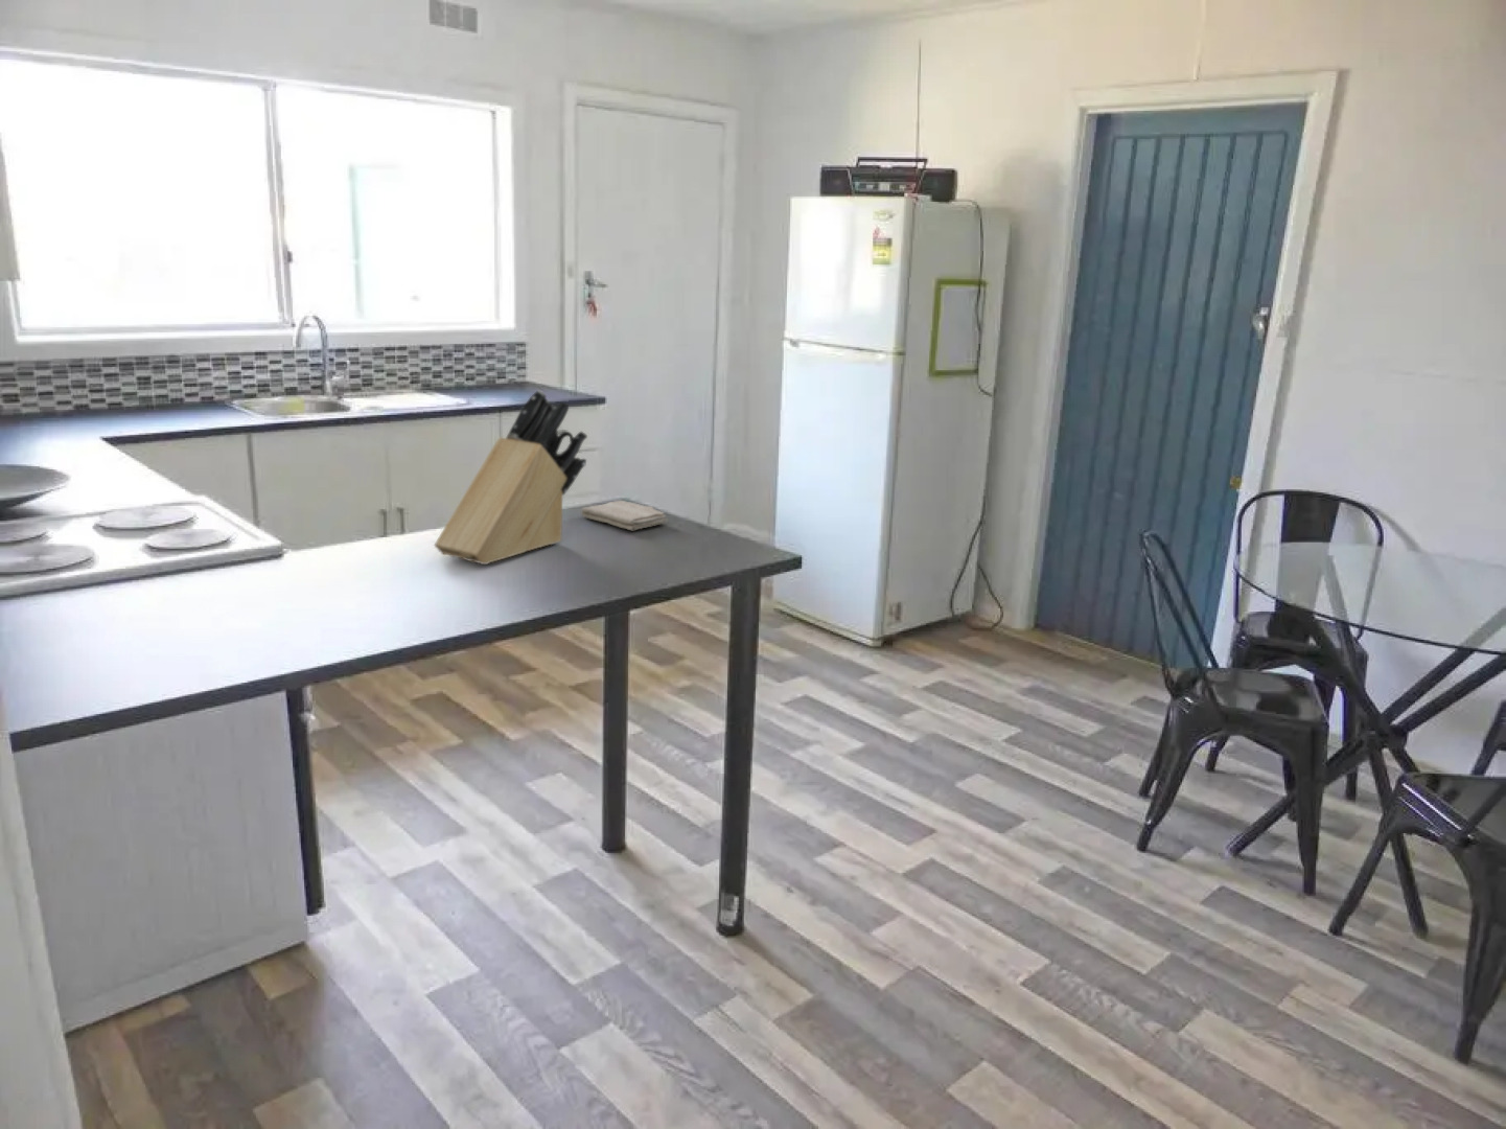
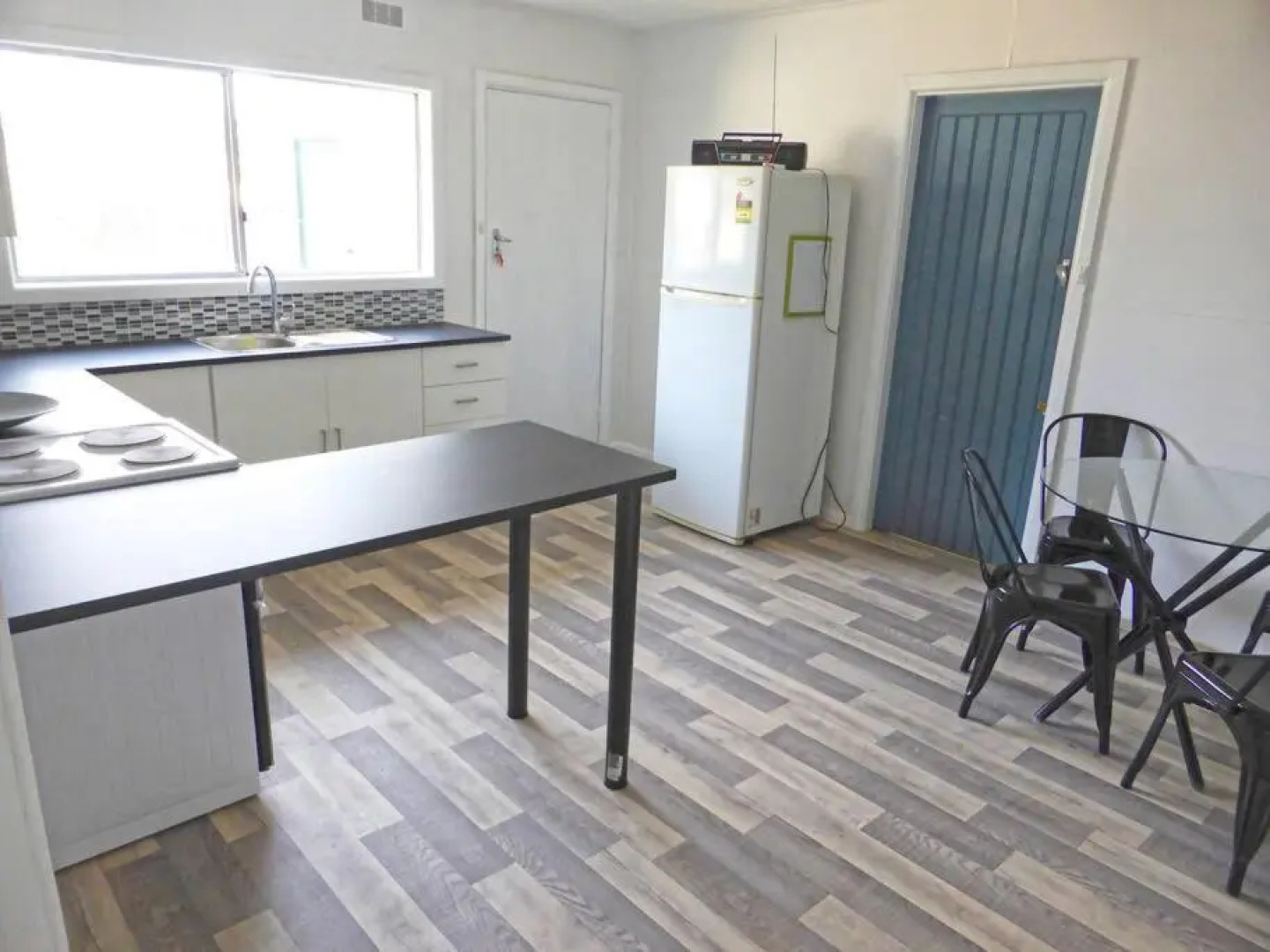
- knife block [434,389,588,566]
- washcloth [580,499,669,531]
